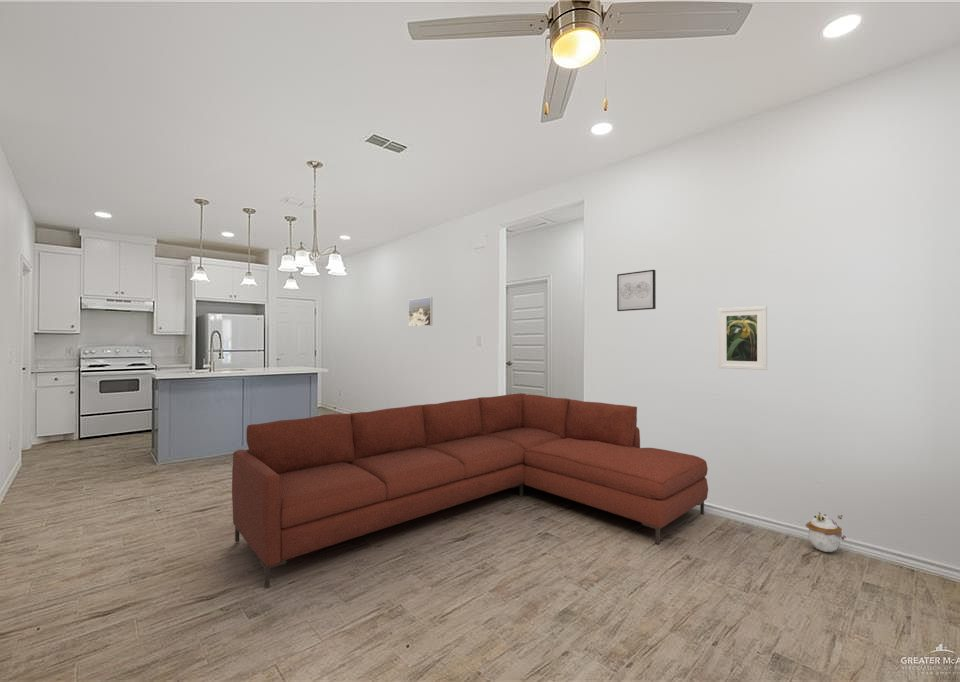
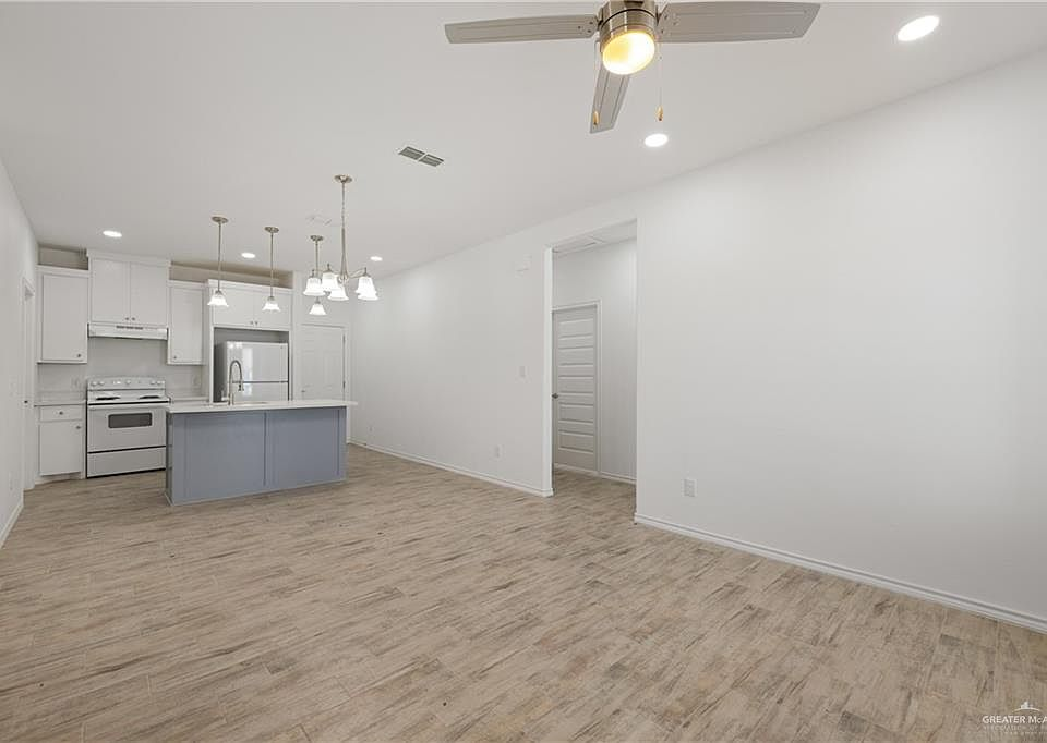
- wall art [616,269,657,312]
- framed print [717,305,768,371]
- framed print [408,296,433,328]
- sofa [231,392,709,588]
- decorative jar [805,511,847,553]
